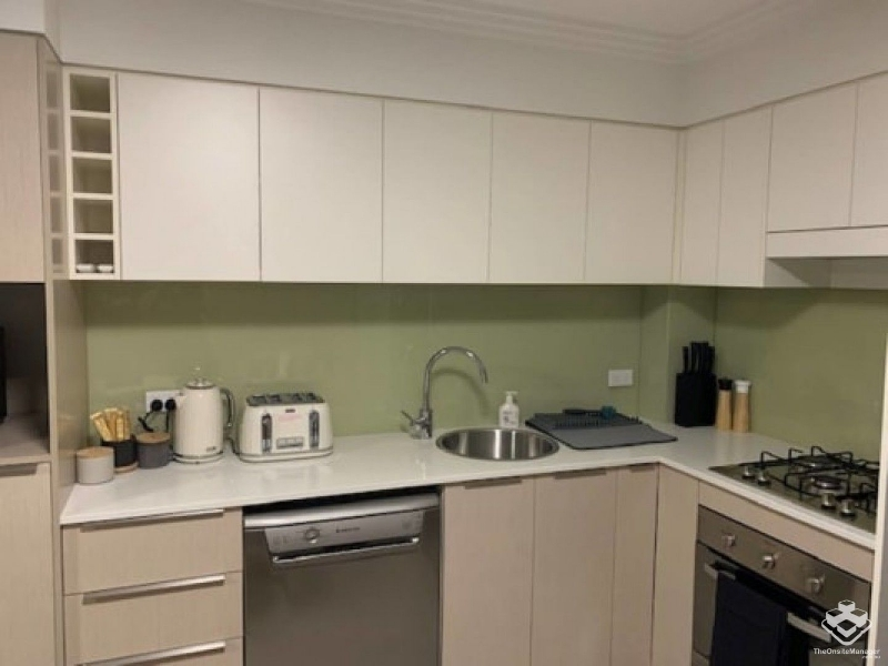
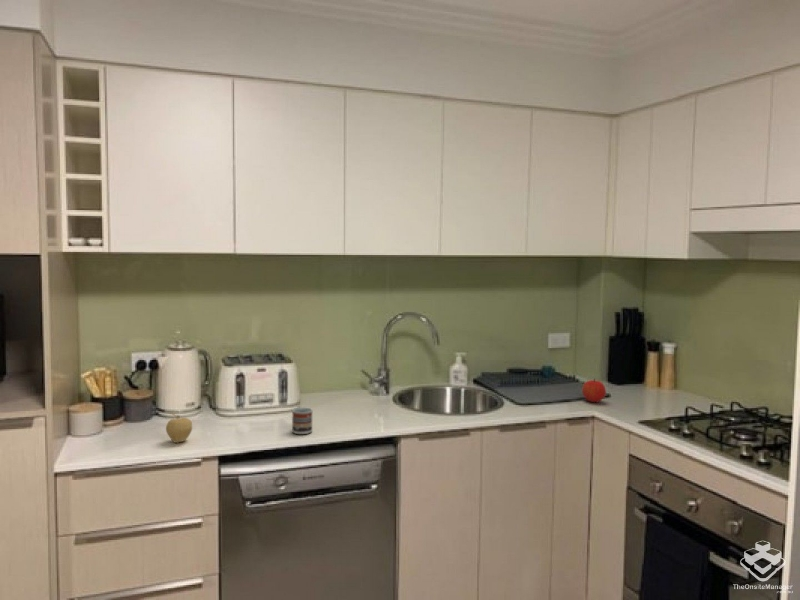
+ fruit [581,378,607,403]
+ cup [291,407,314,435]
+ fruit [165,412,193,444]
